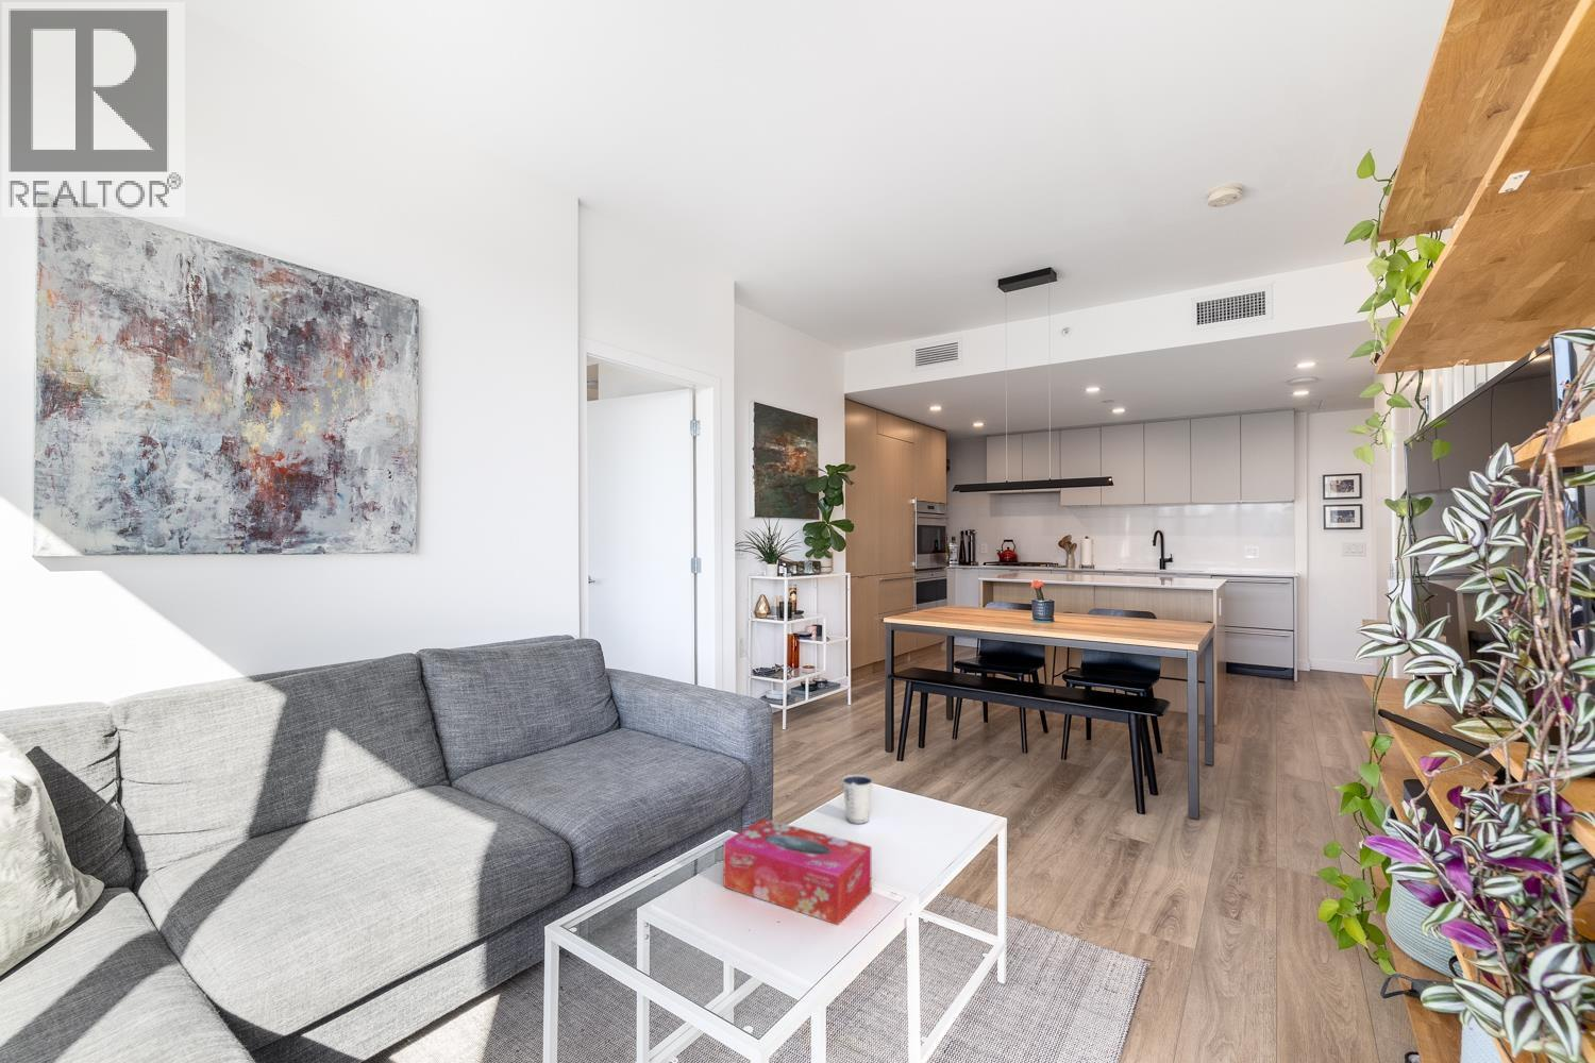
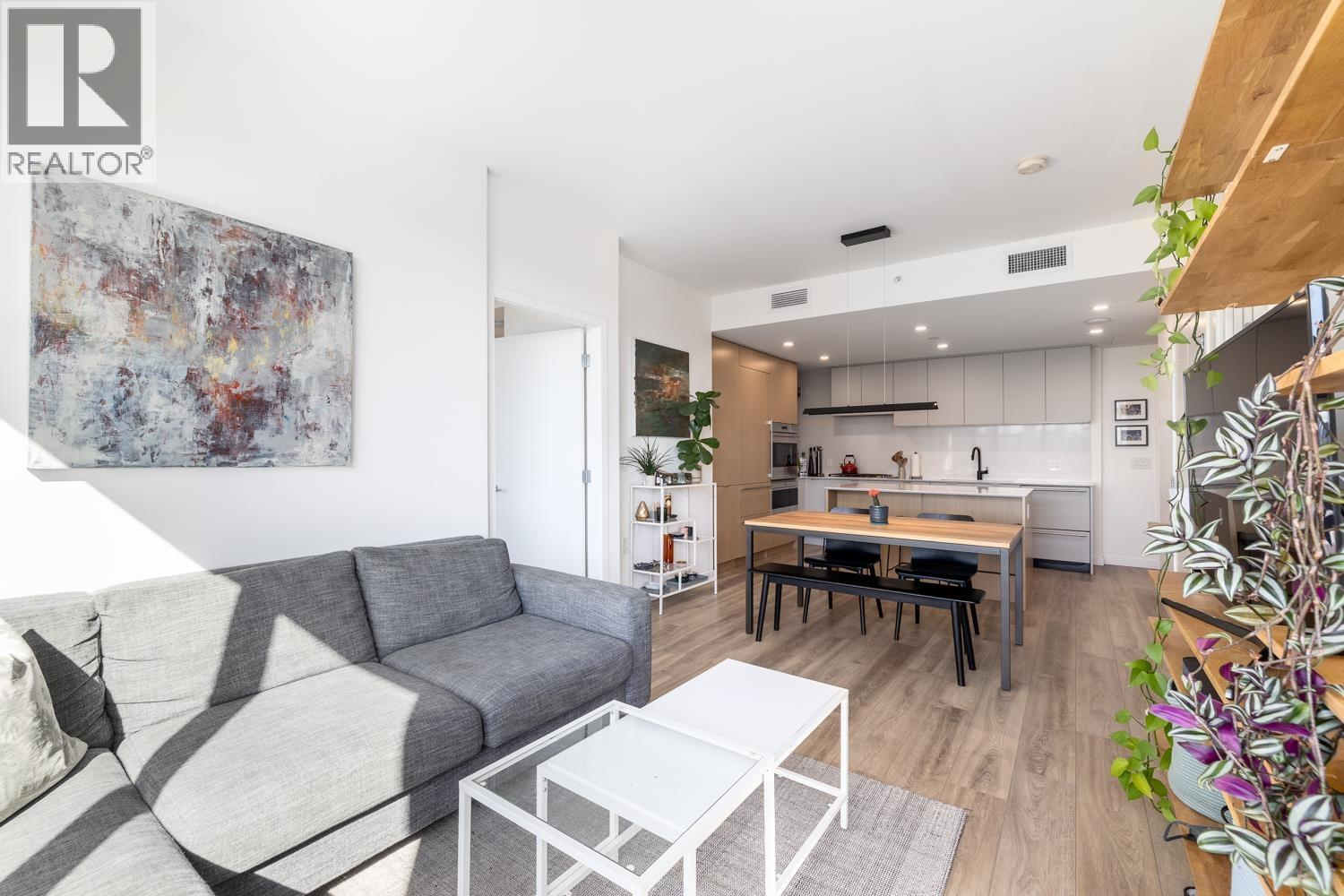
- tissue box [723,817,872,925]
- dixie cup [841,774,875,823]
